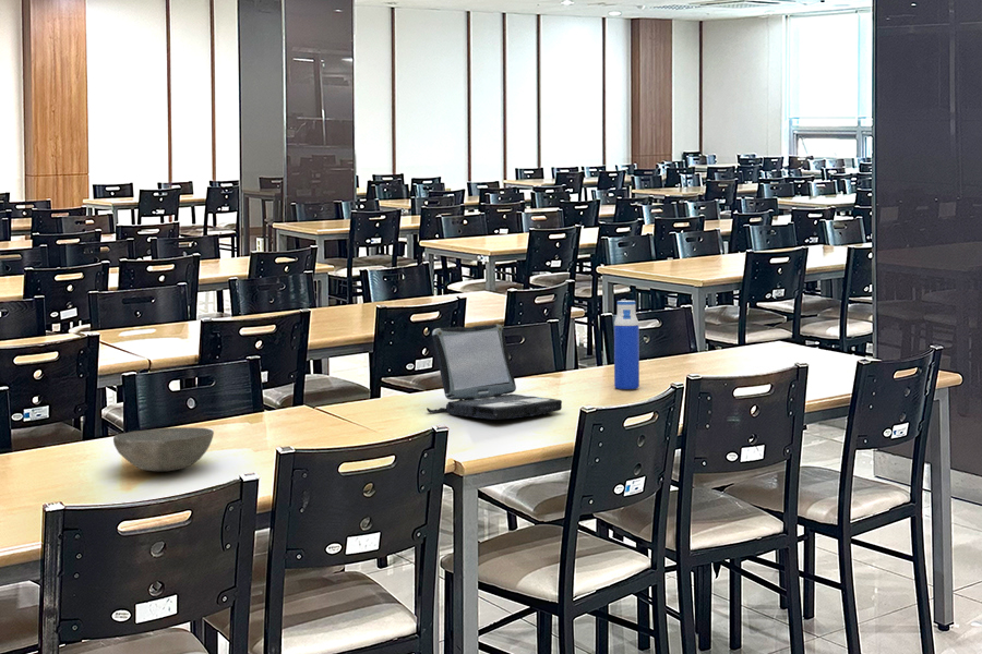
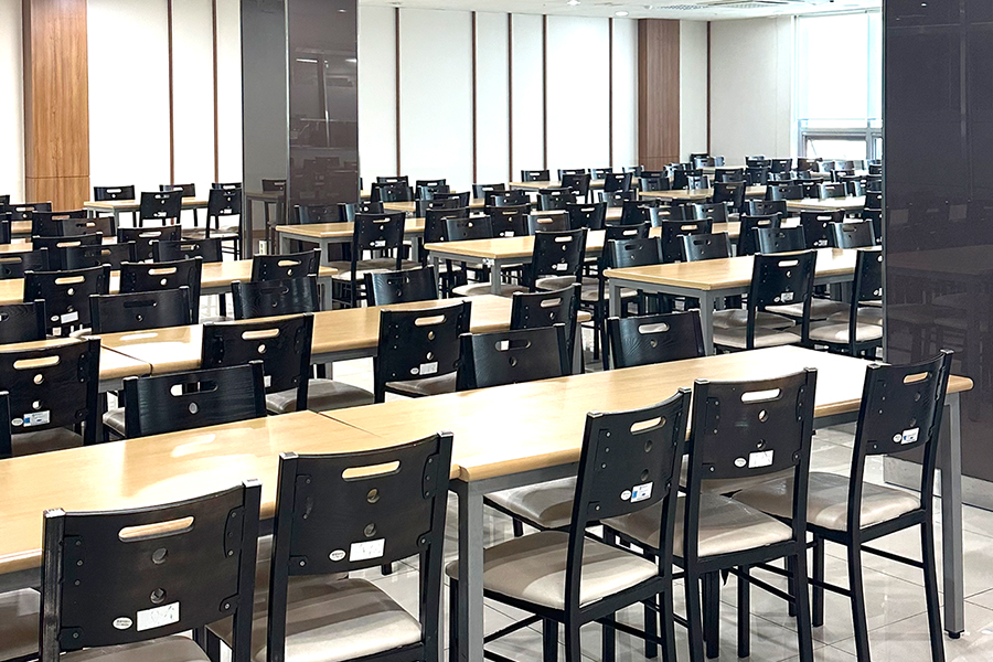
- laptop [426,324,563,421]
- water bottle [613,300,640,390]
- bowl [112,426,215,473]
